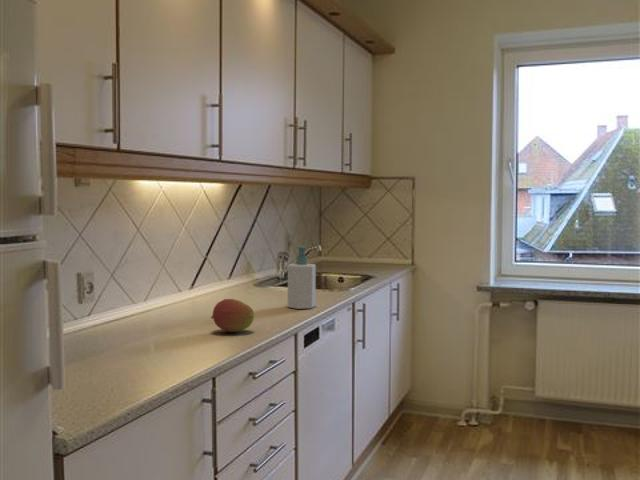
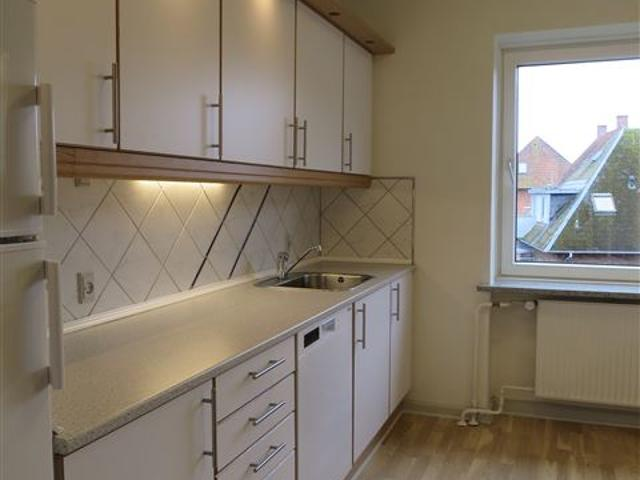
- fruit [210,298,255,333]
- soap bottle [287,245,317,310]
